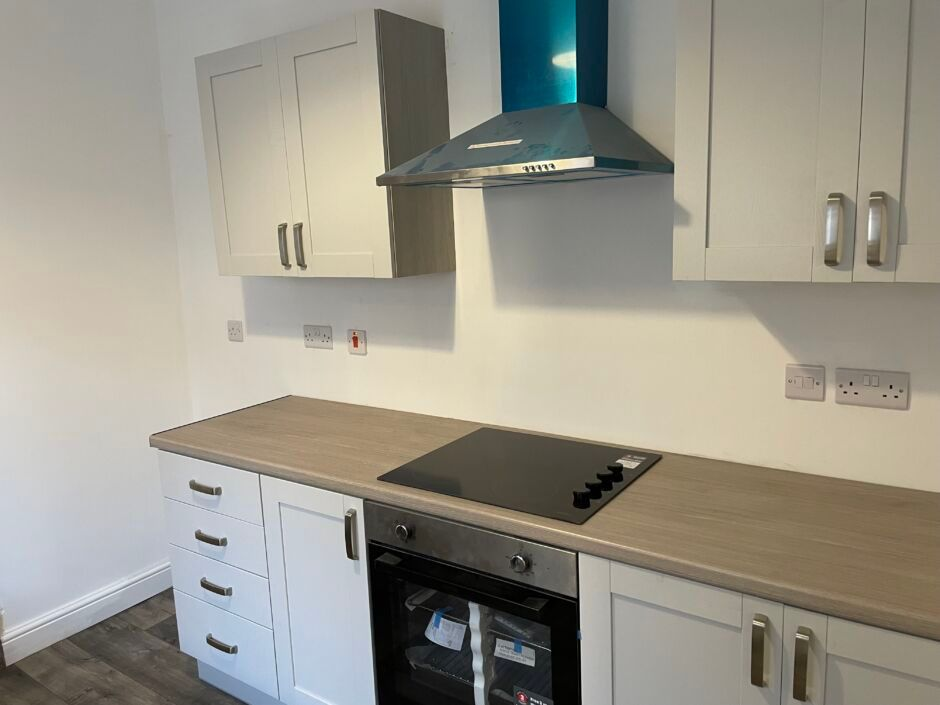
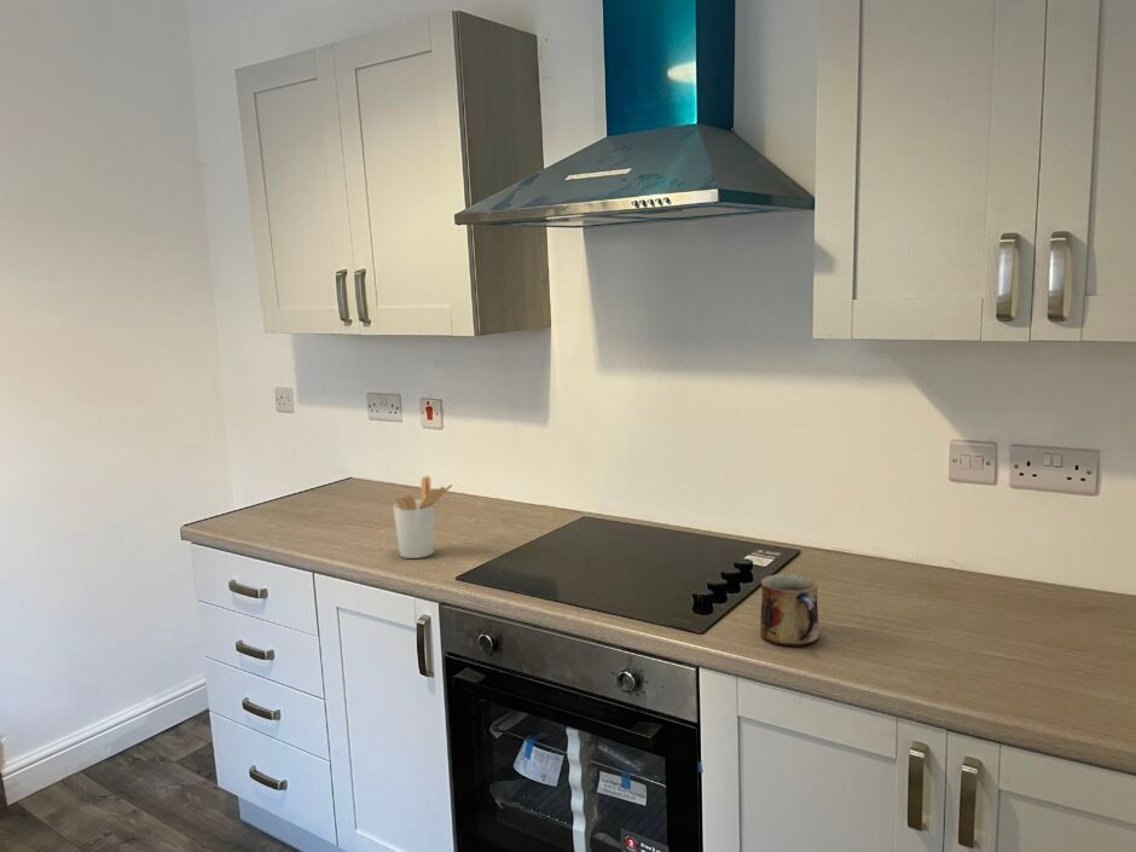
+ mug [759,573,821,647]
+ utensil holder [392,475,453,560]
